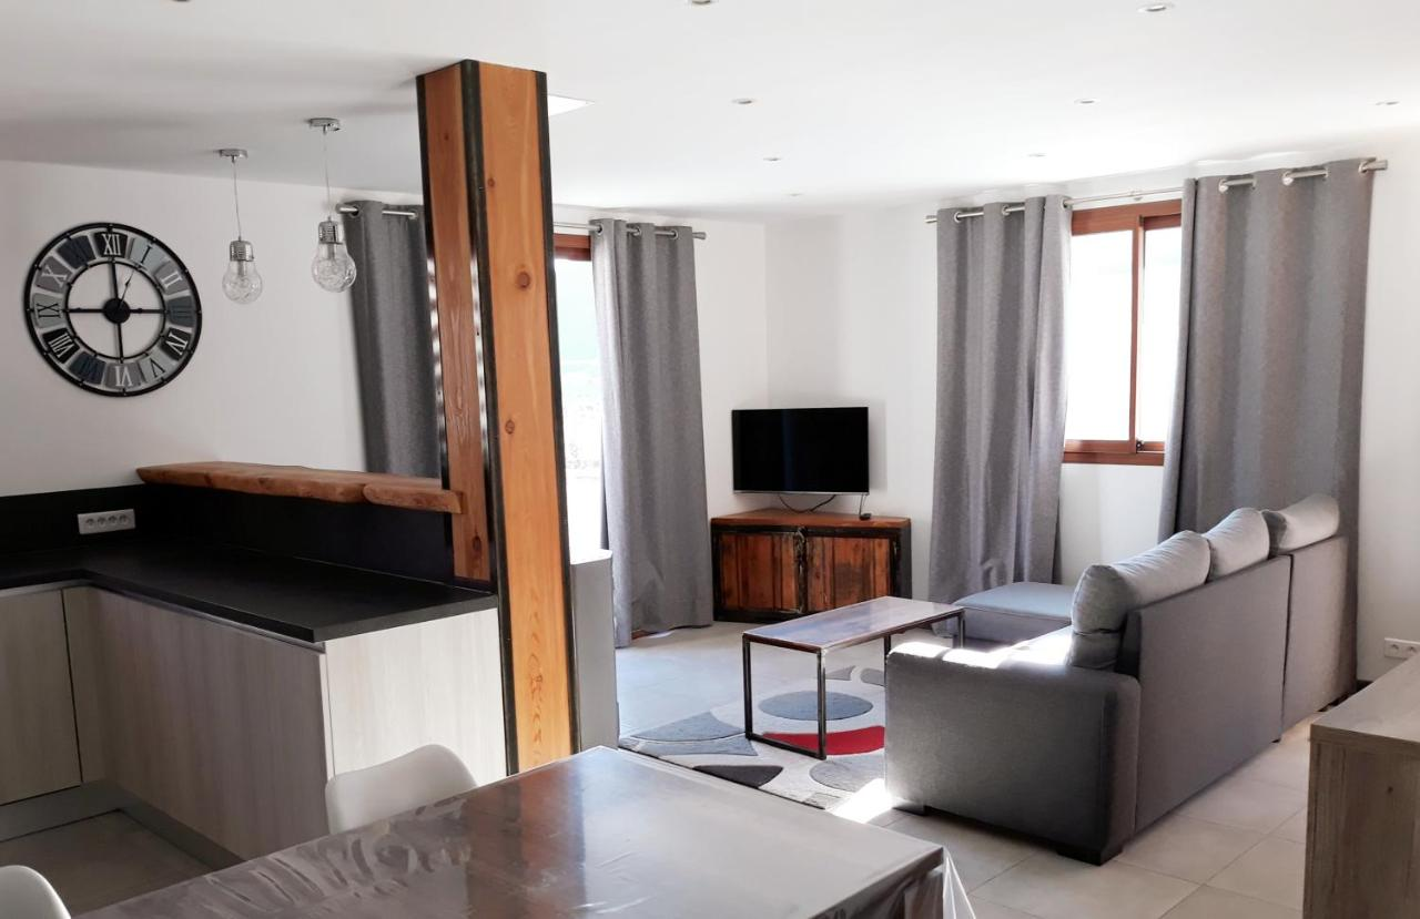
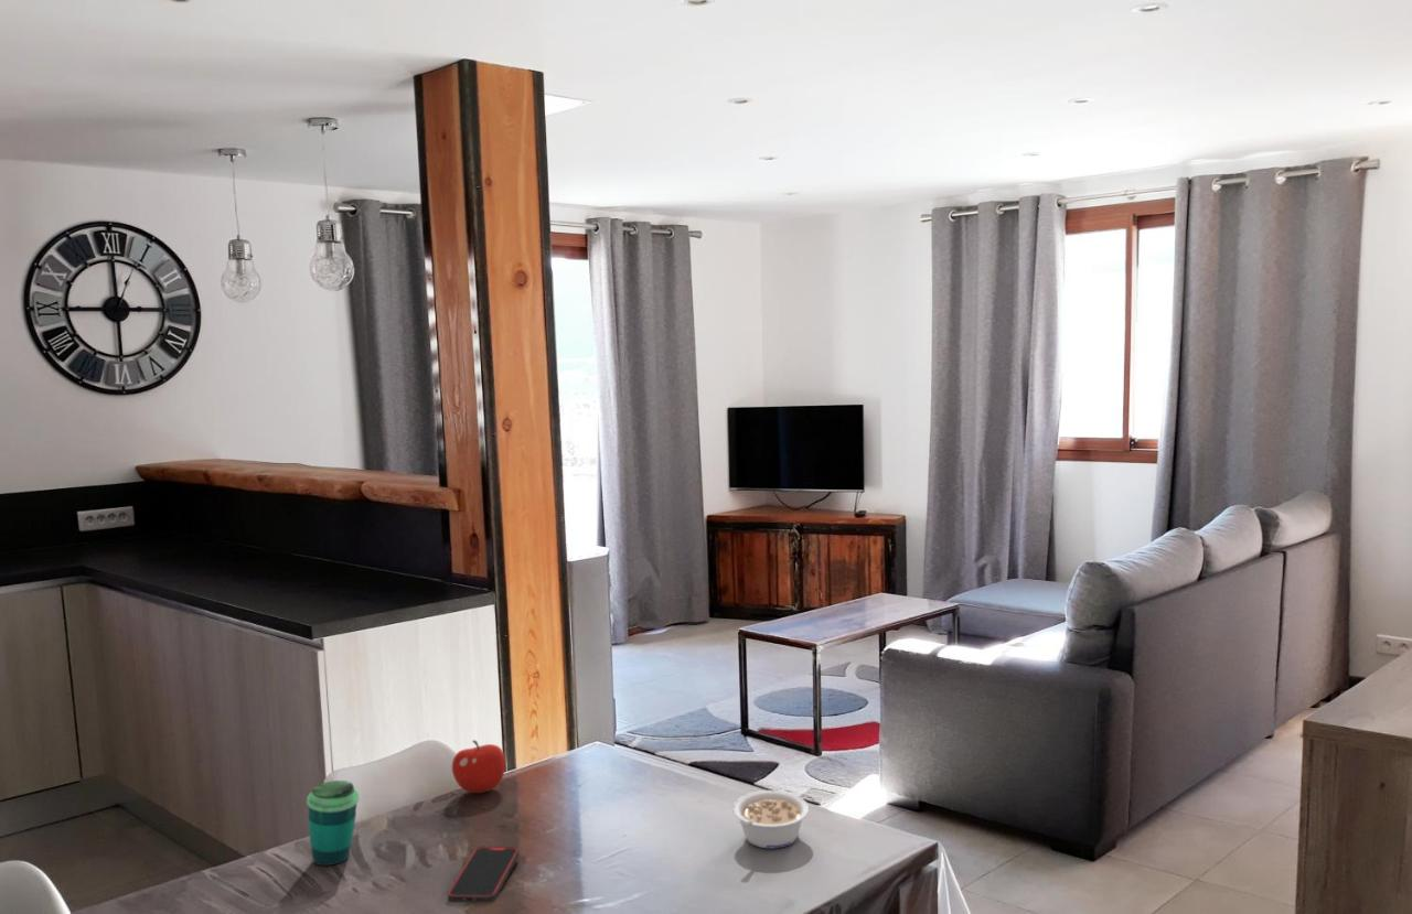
+ legume [731,789,810,850]
+ cup [306,779,361,867]
+ smartphone [447,846,520,903]
+ fruit [451,739,506,794]
